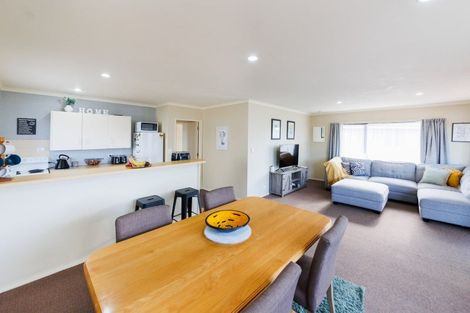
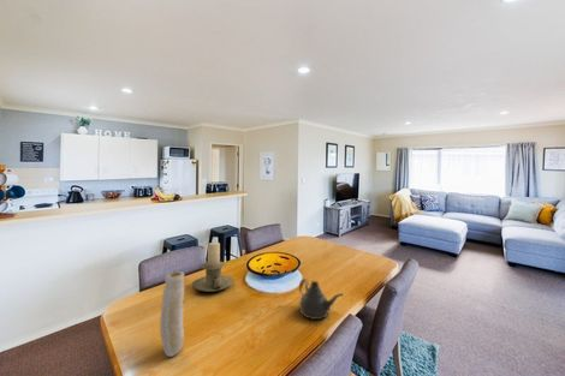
+ vase [159,270,185,358]
+ teapot [298,277,345,321]
+ candle holder [191,241,234,293]
